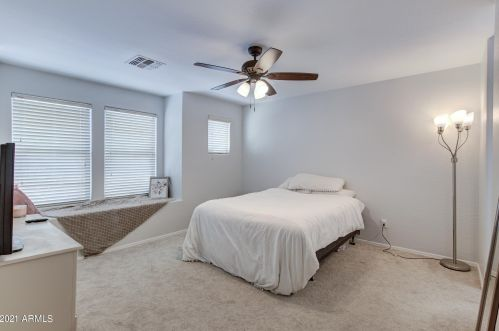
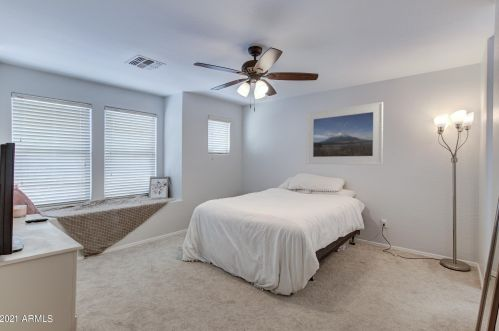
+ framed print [305,101,384,166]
